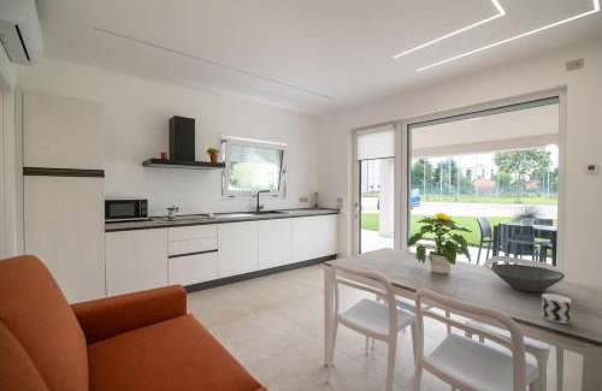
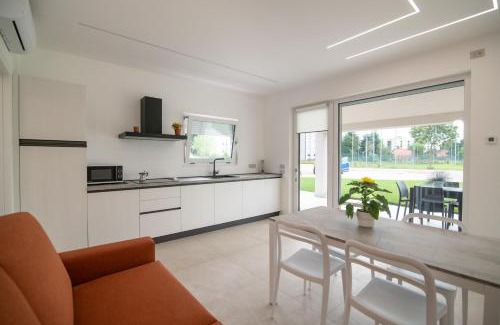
- cup [541,292,572,325]
- bowl [490,262,566,292]
